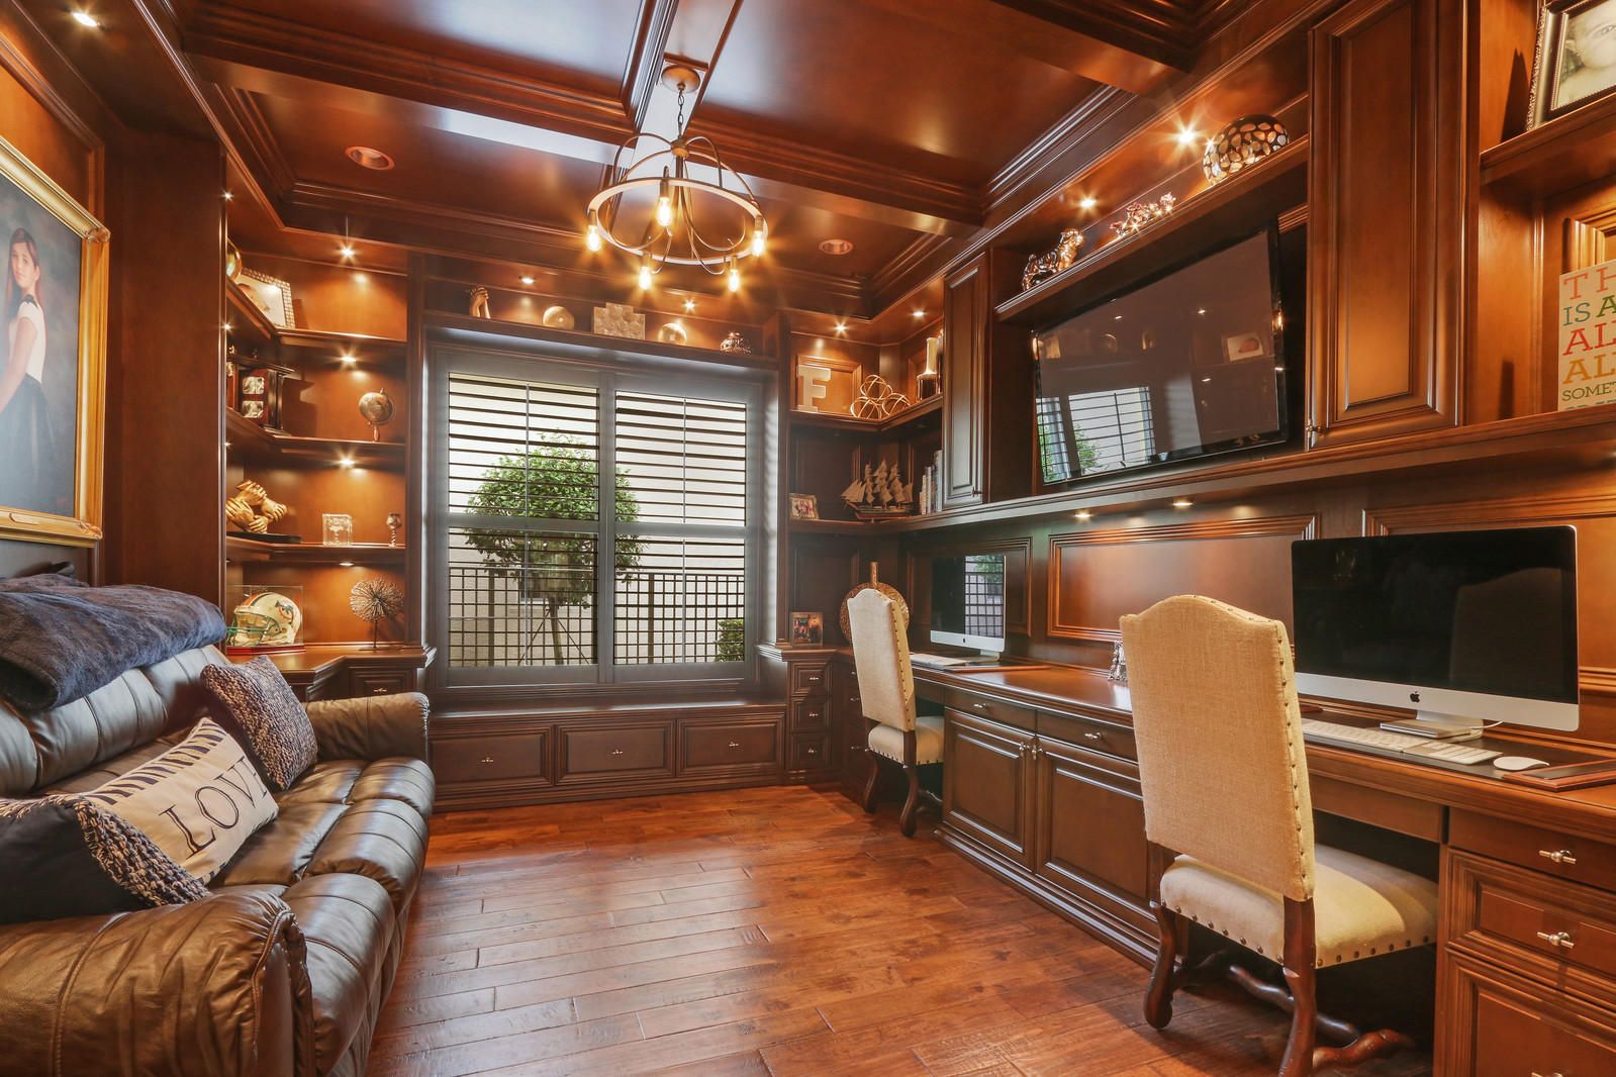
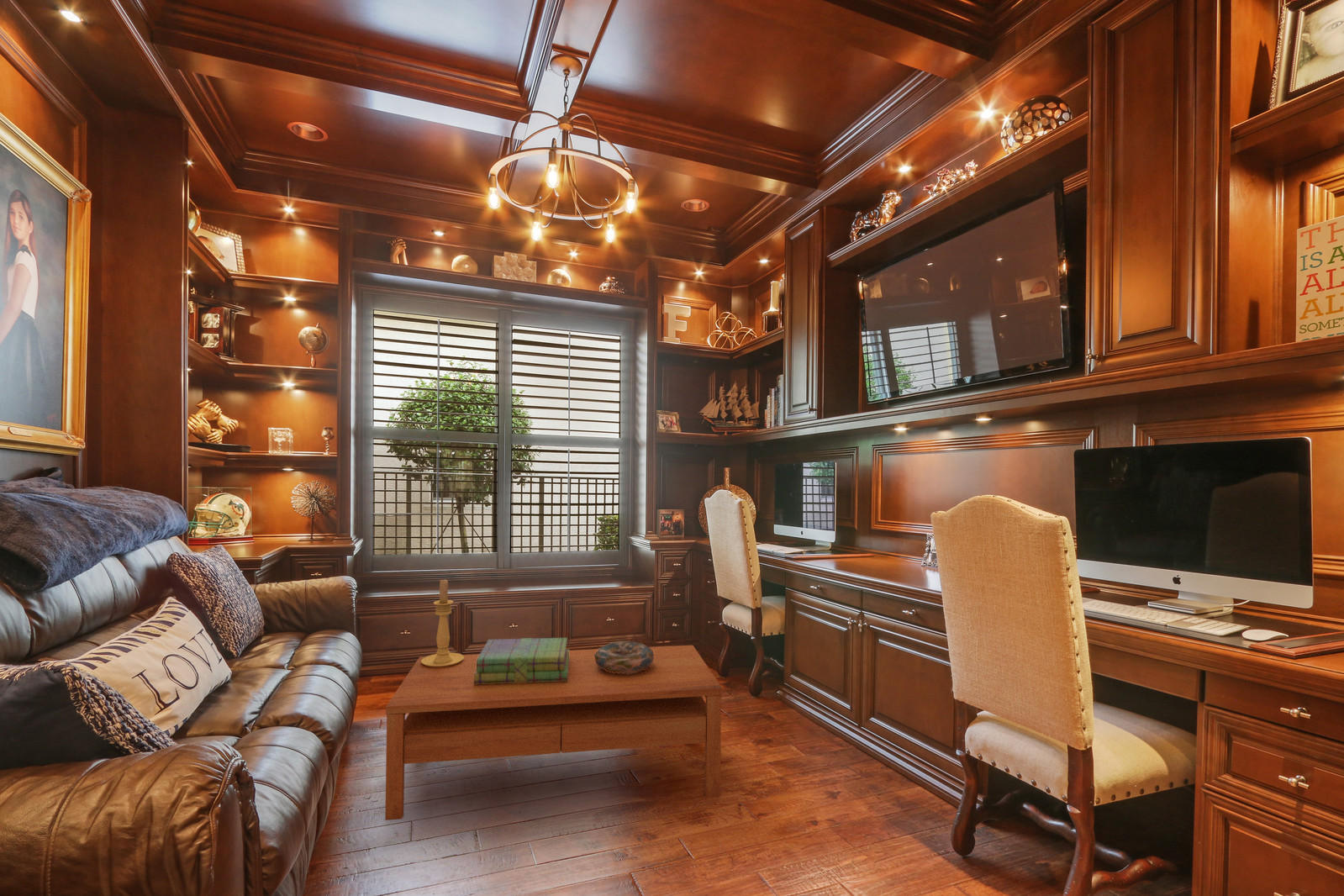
+ candle holder [421,577,464,667]
+ coffee table [384,645,723,821]
+ decorative bowl [594,640,655,674]
+ stack of books [474,637,570,684]
